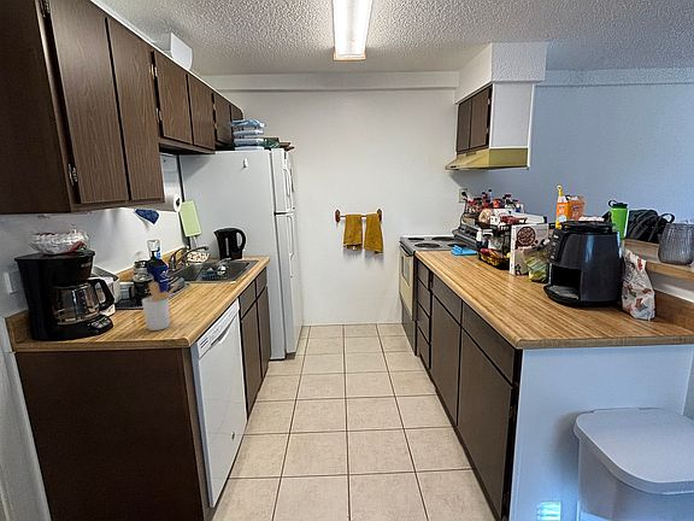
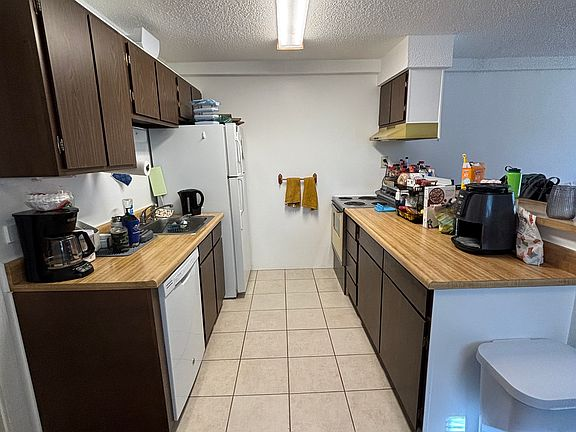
- utensil holder [141,281,180,332]
